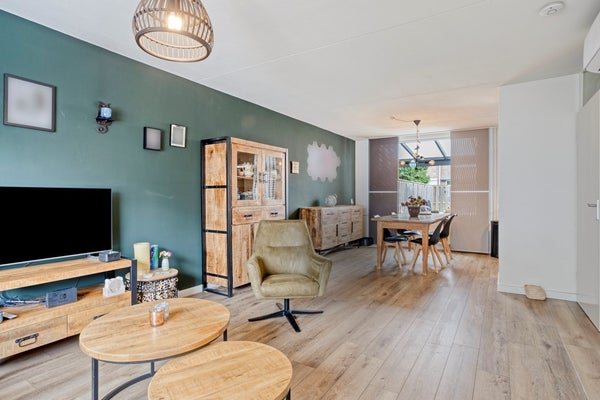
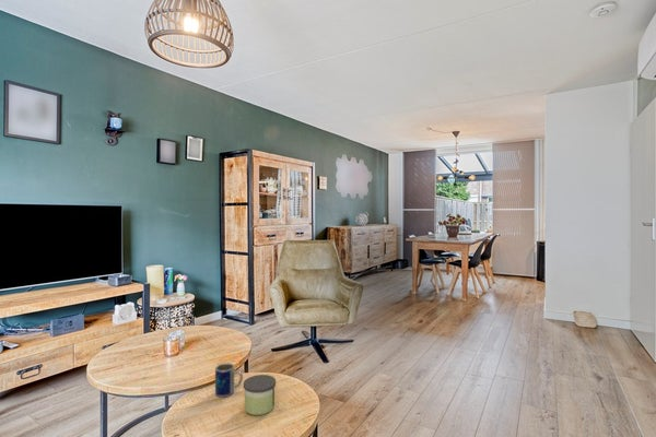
+ mug [214,363,244,398]
+ candle [243,374,277,416]
